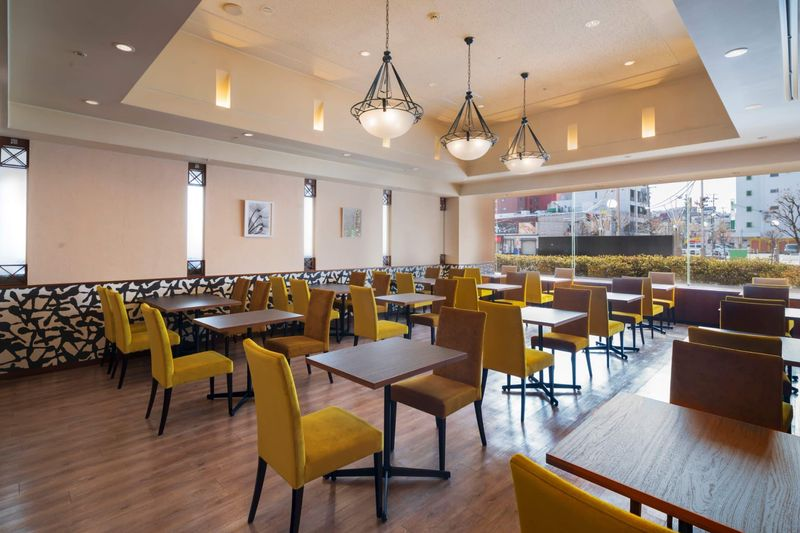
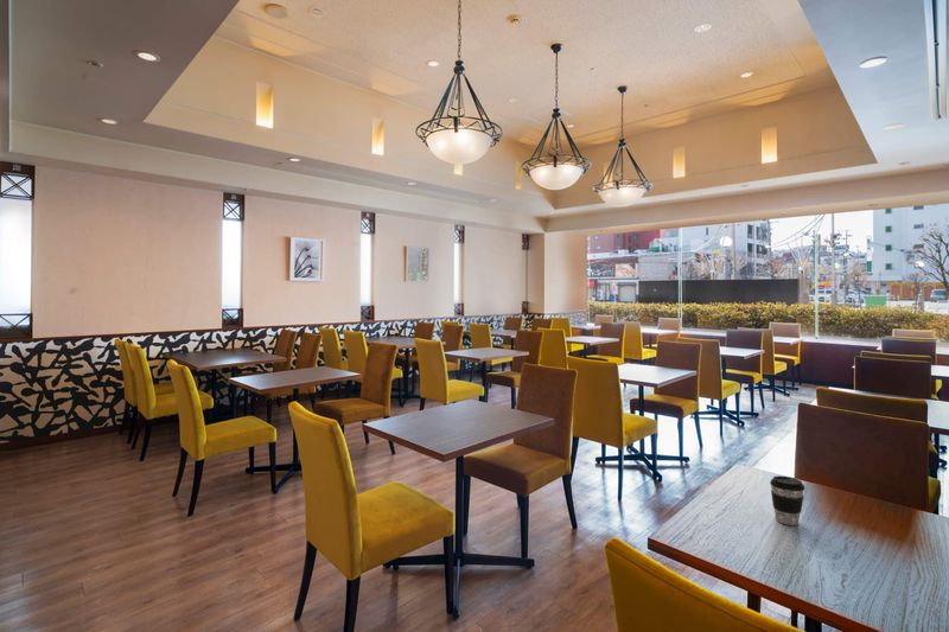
+ coffee cup [769,474,805,526]
